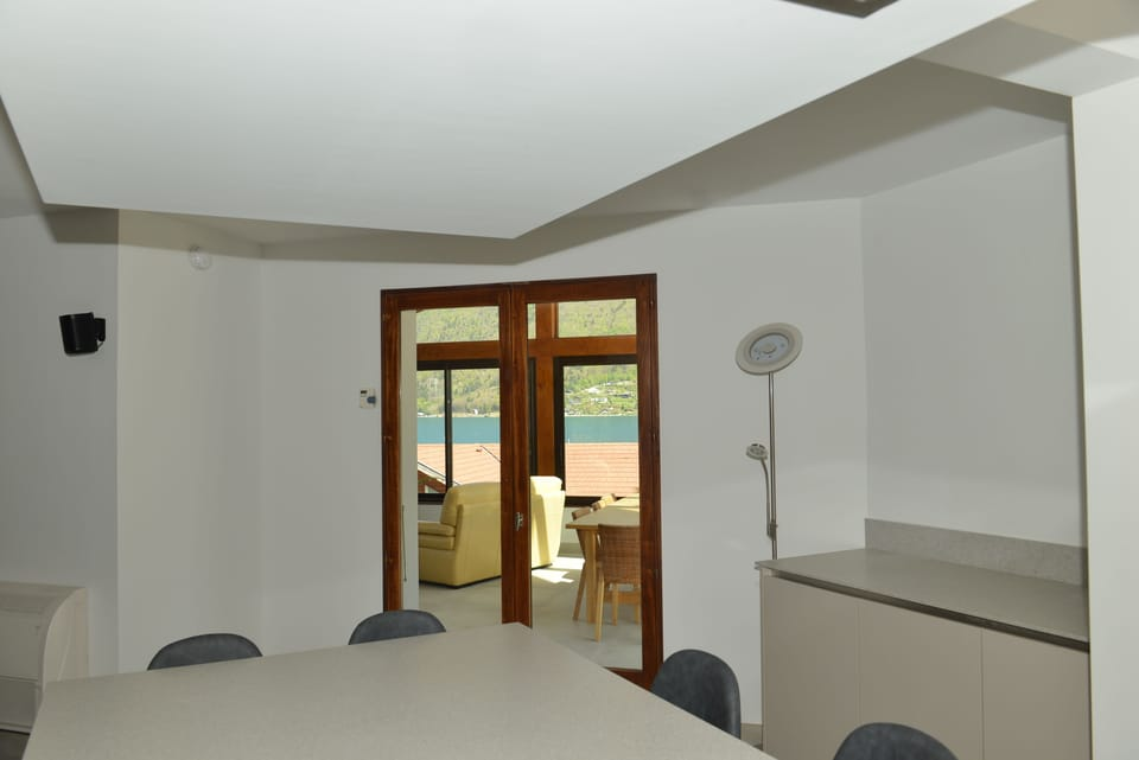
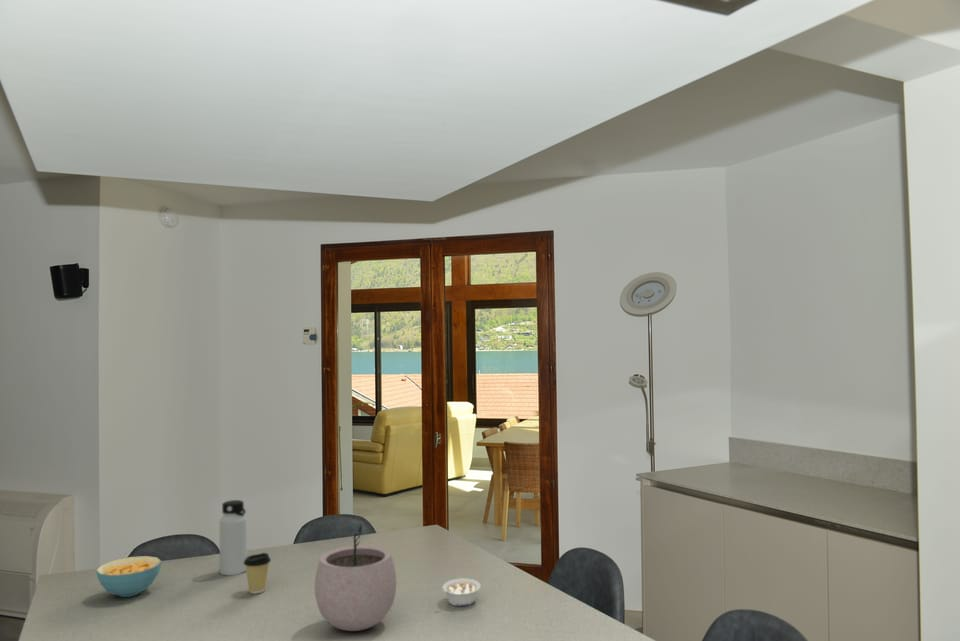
+ cereal bowl [95,555,162,598]
+ coffee cup [244,552,272,595]
+ water bottle [218,499,248,576]
+ plant pot [314,523,398,632]
+ legume [441,578,481,607]
